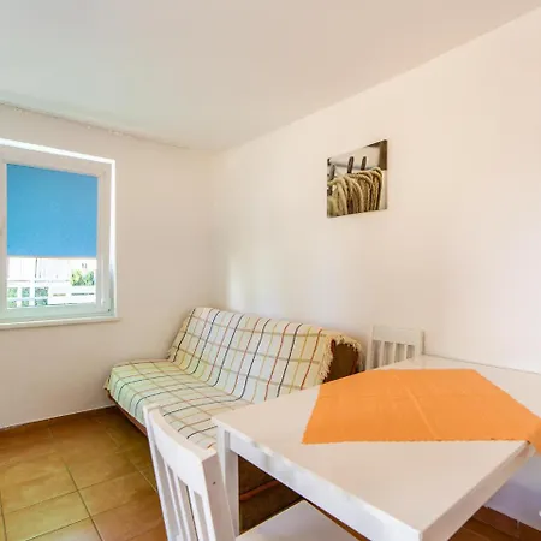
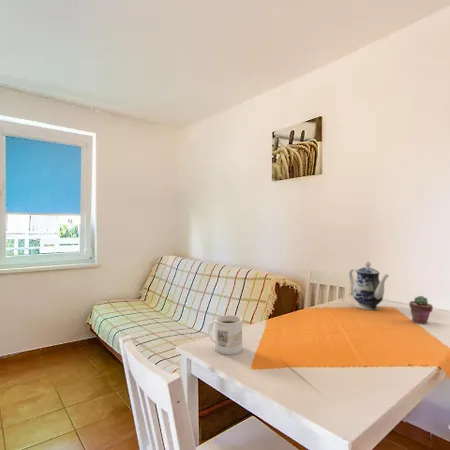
+ teapot [348,261,390,311]
+ mug [207,314,243,356]
+ potted succulent [408,295,434,325]
